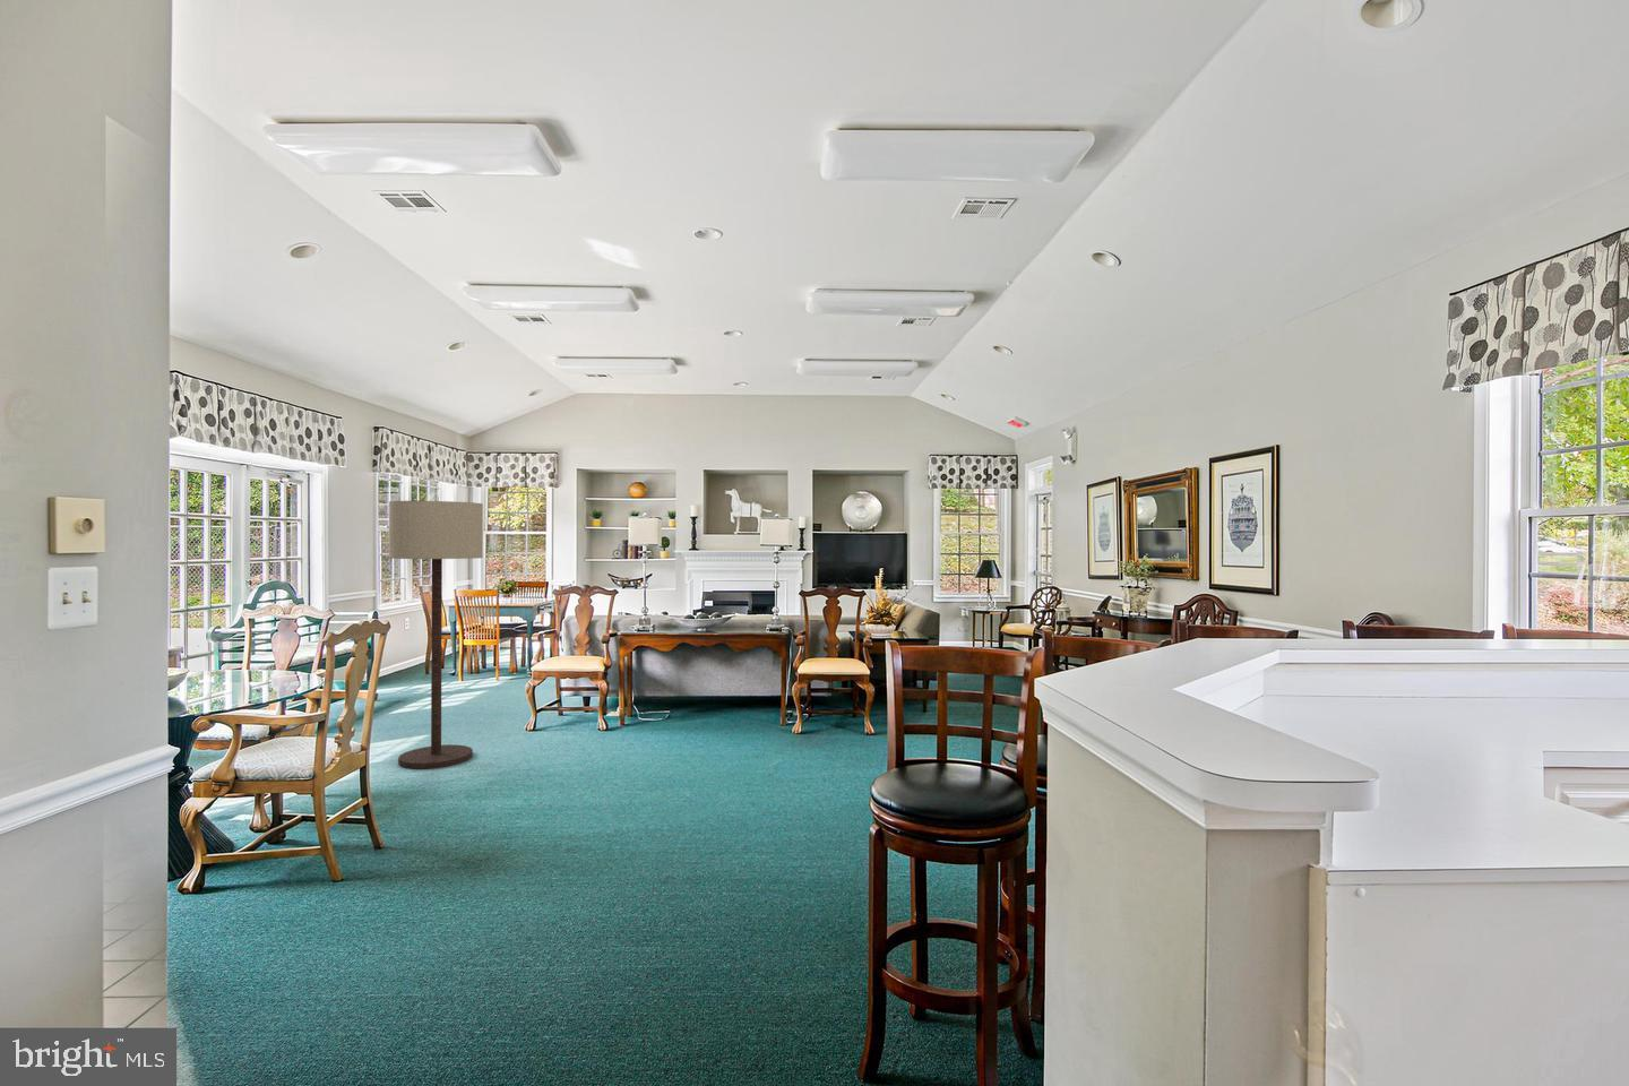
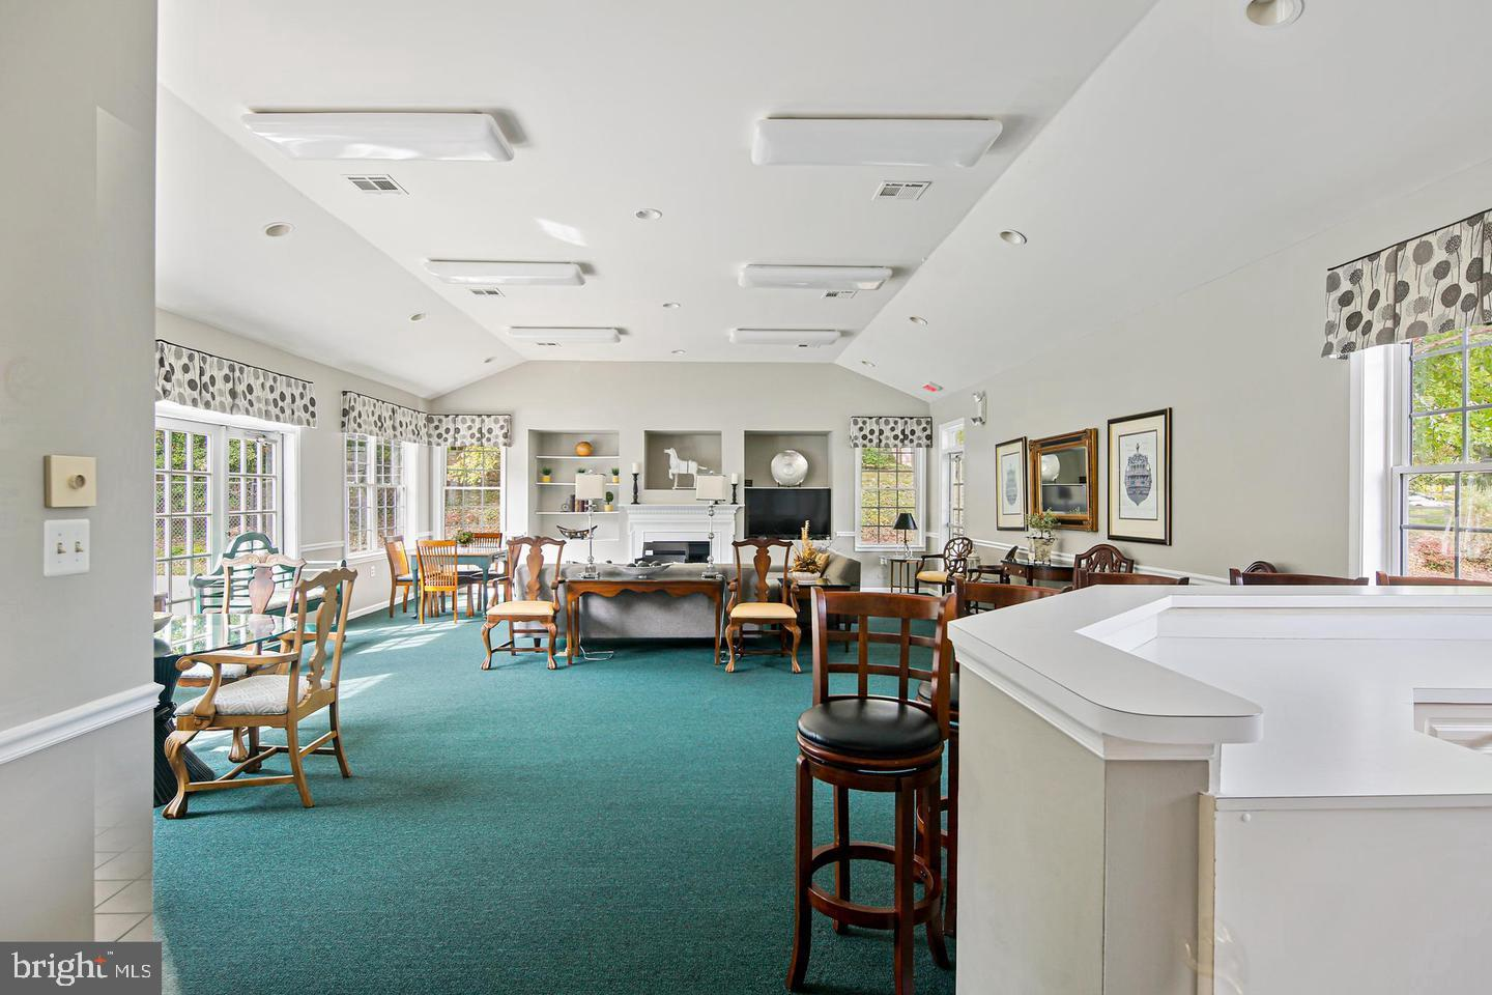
- floor lamp [388,501,484,770]
